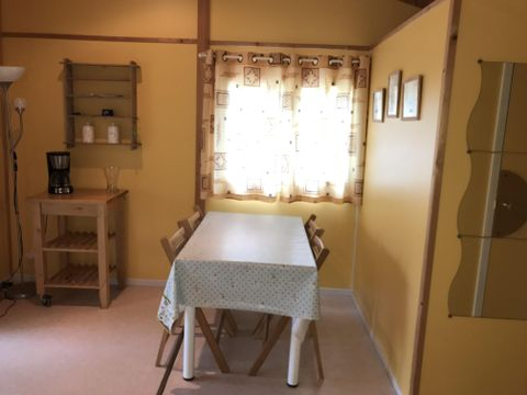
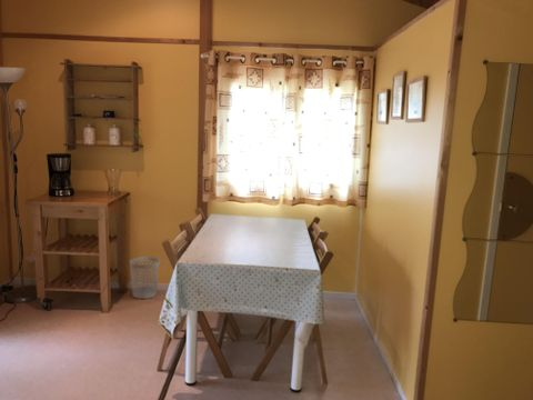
+ wastebasket [129,256,161,300]
